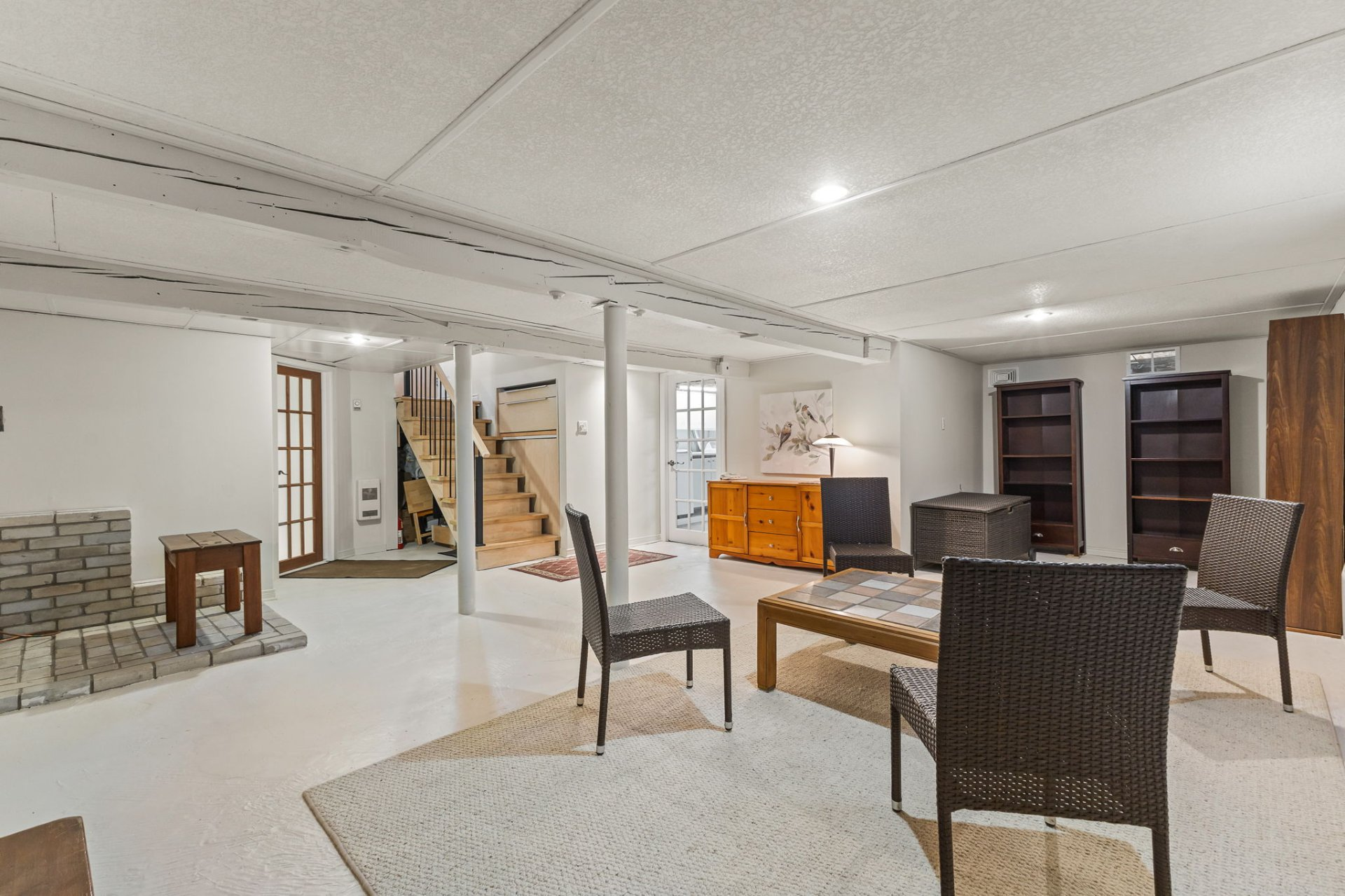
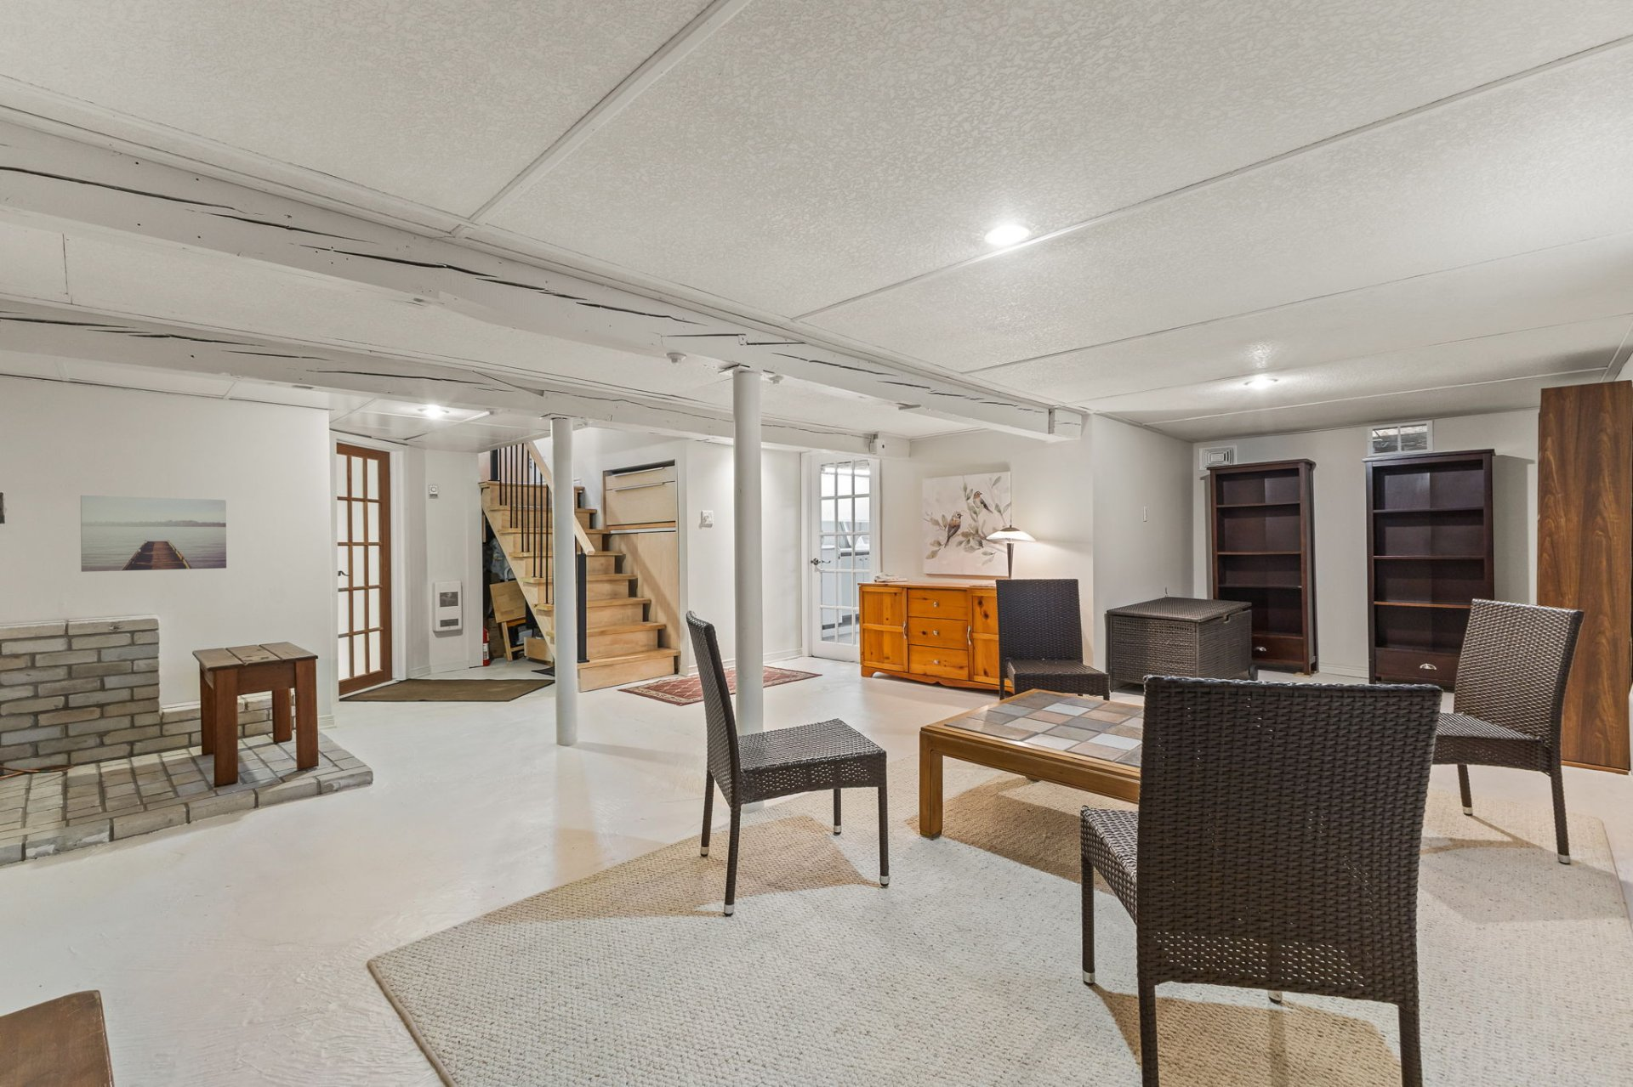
+ wall art [80,495,227,573]
